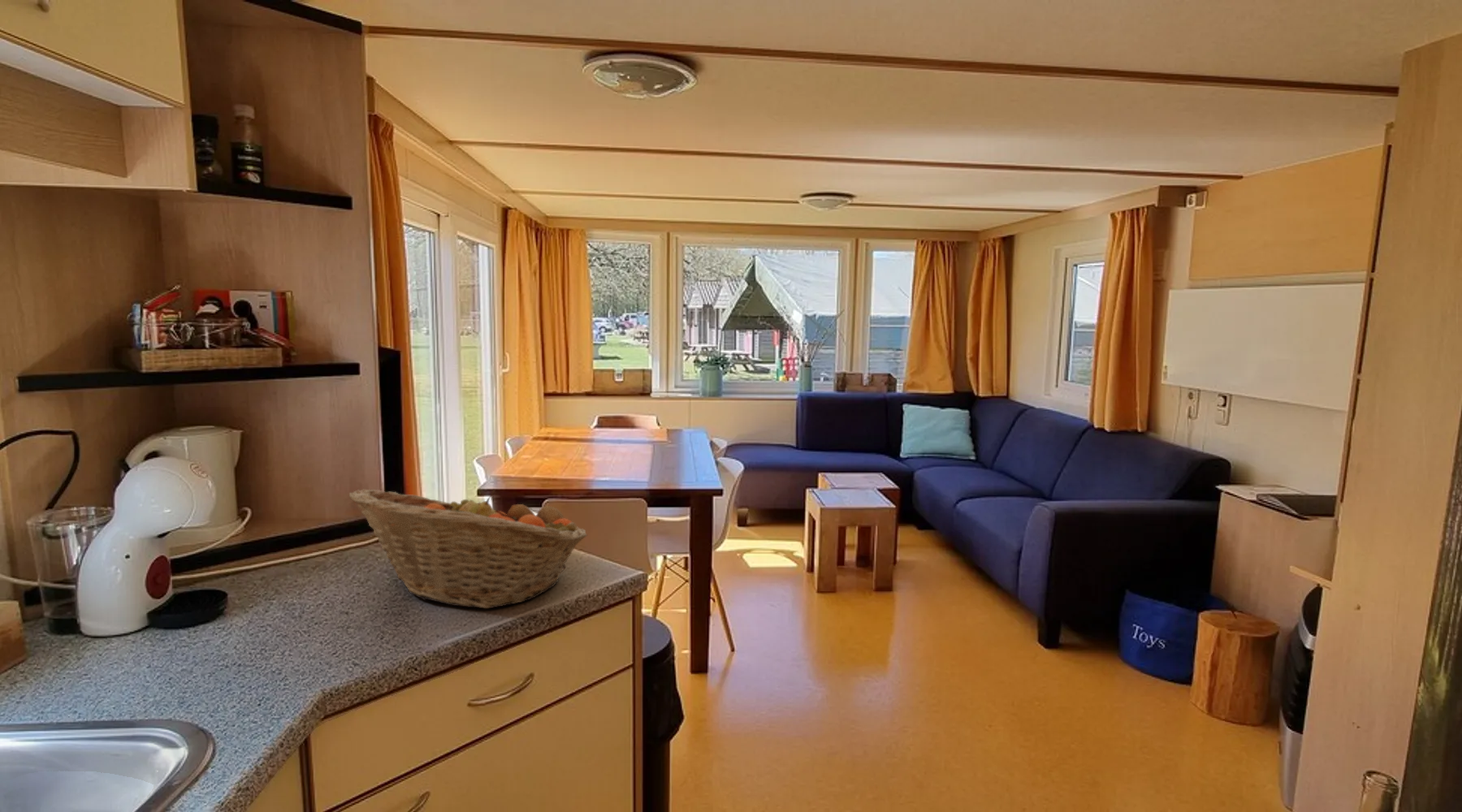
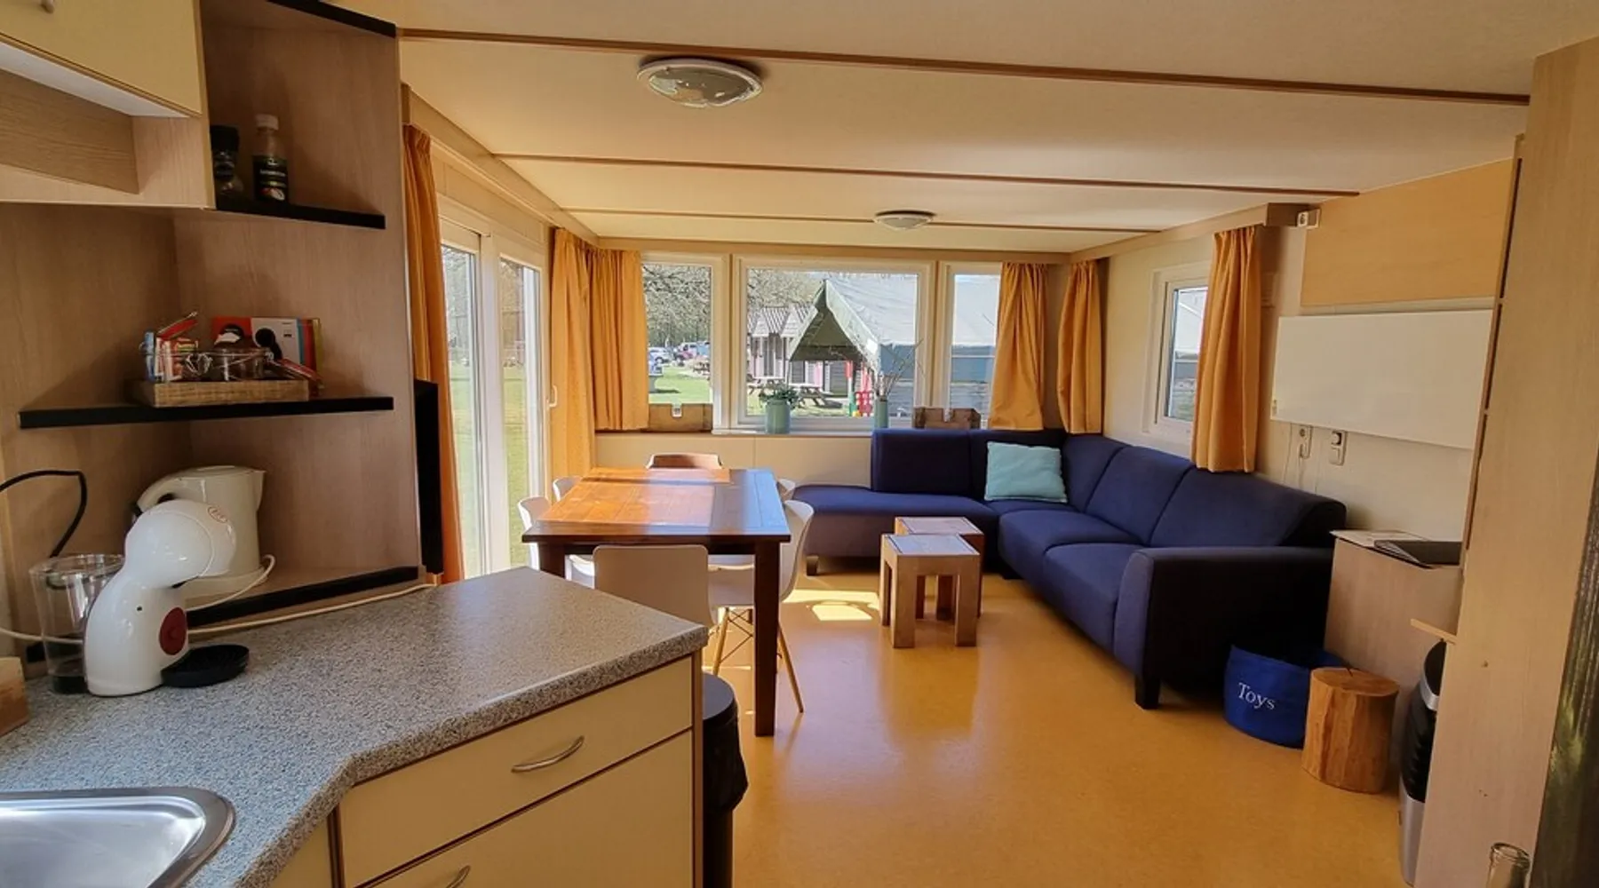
- fruit basket [348,488,588,609]
